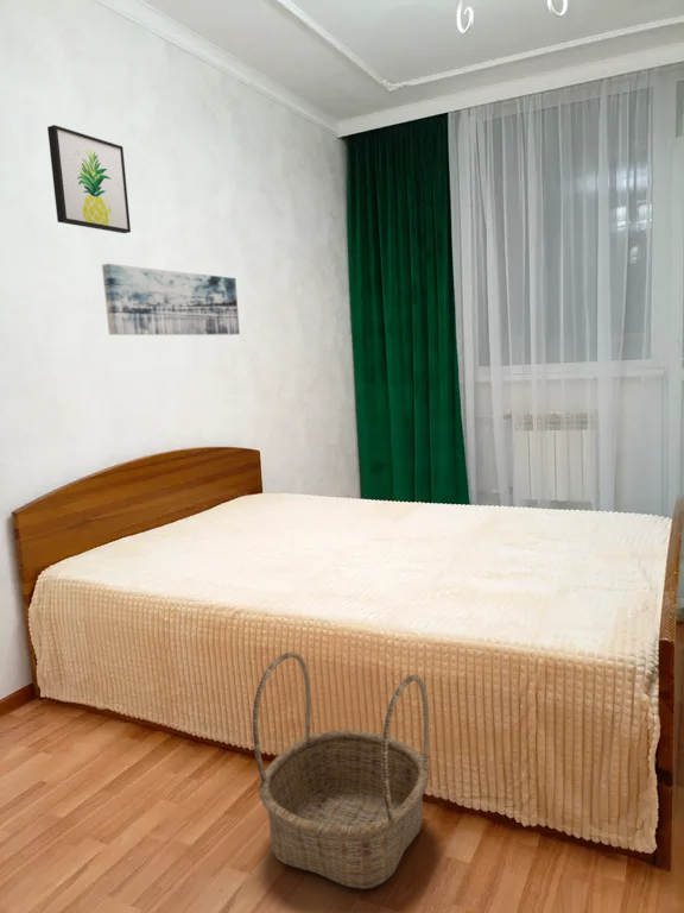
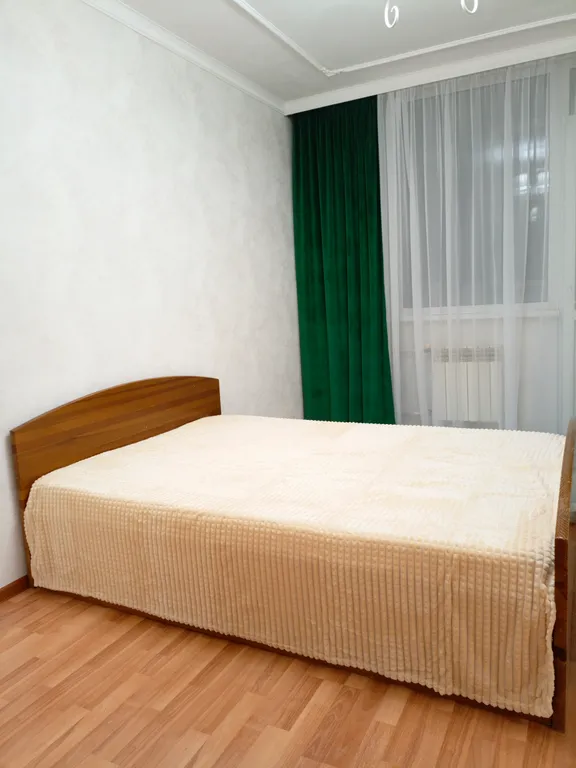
- wall art [101,263,241,336]
- wall art [46,124,132,234]
- basket [252,651,431,890]
